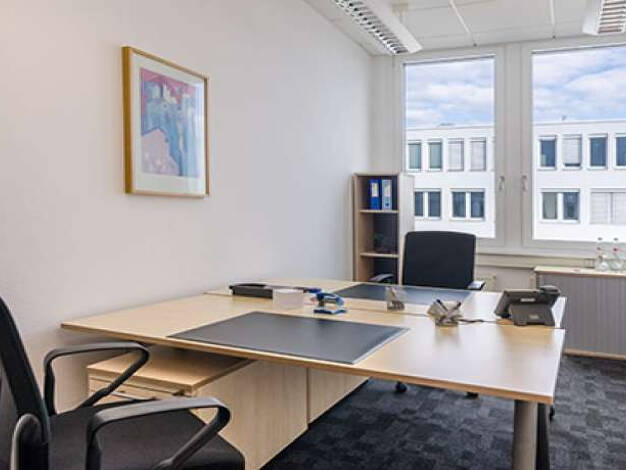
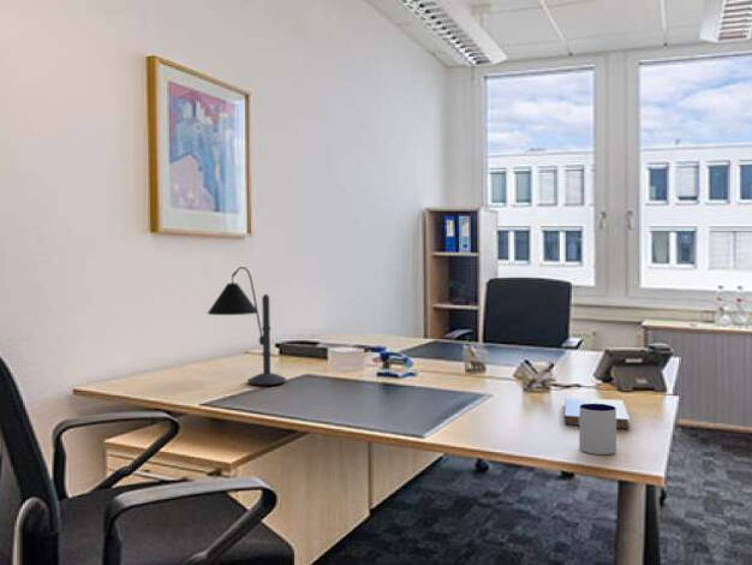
+ mug [578,403,617,456]
+ desk lamp [207,266,287,386]
+ hardcover book [563,397,631,429]
